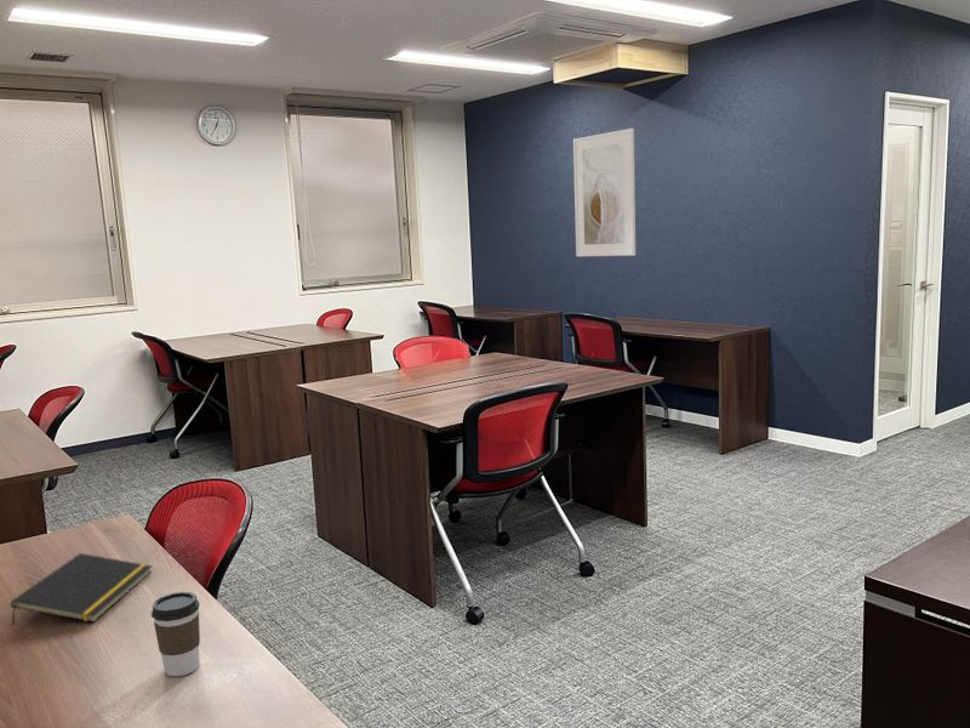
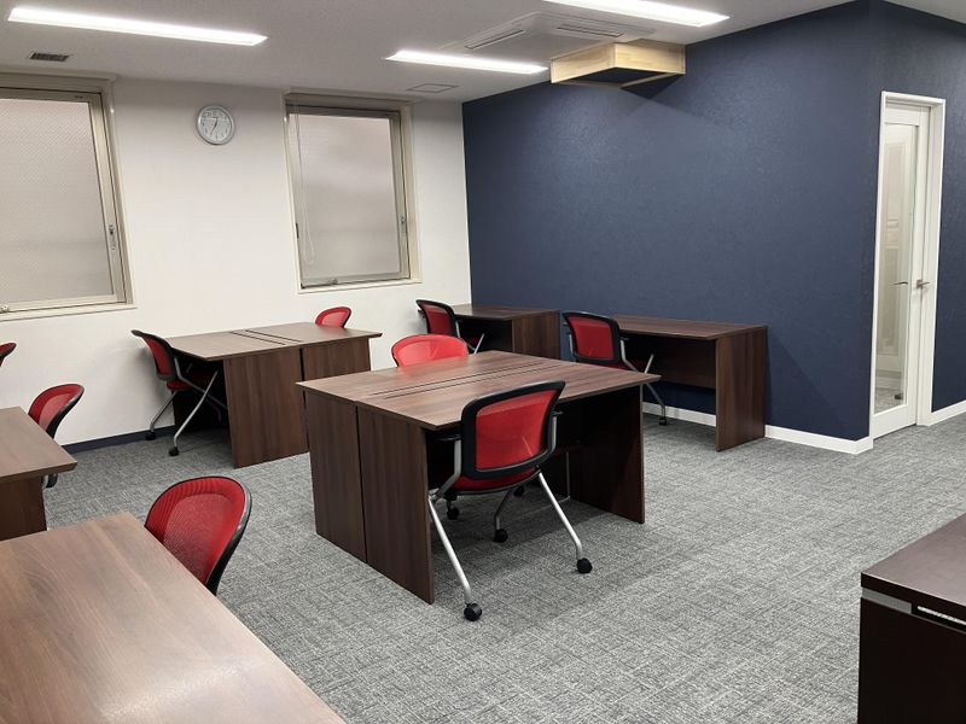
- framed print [572,127,637,257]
- coffee cup [150,591,201,677]
- notepad [10,552,153,626]
